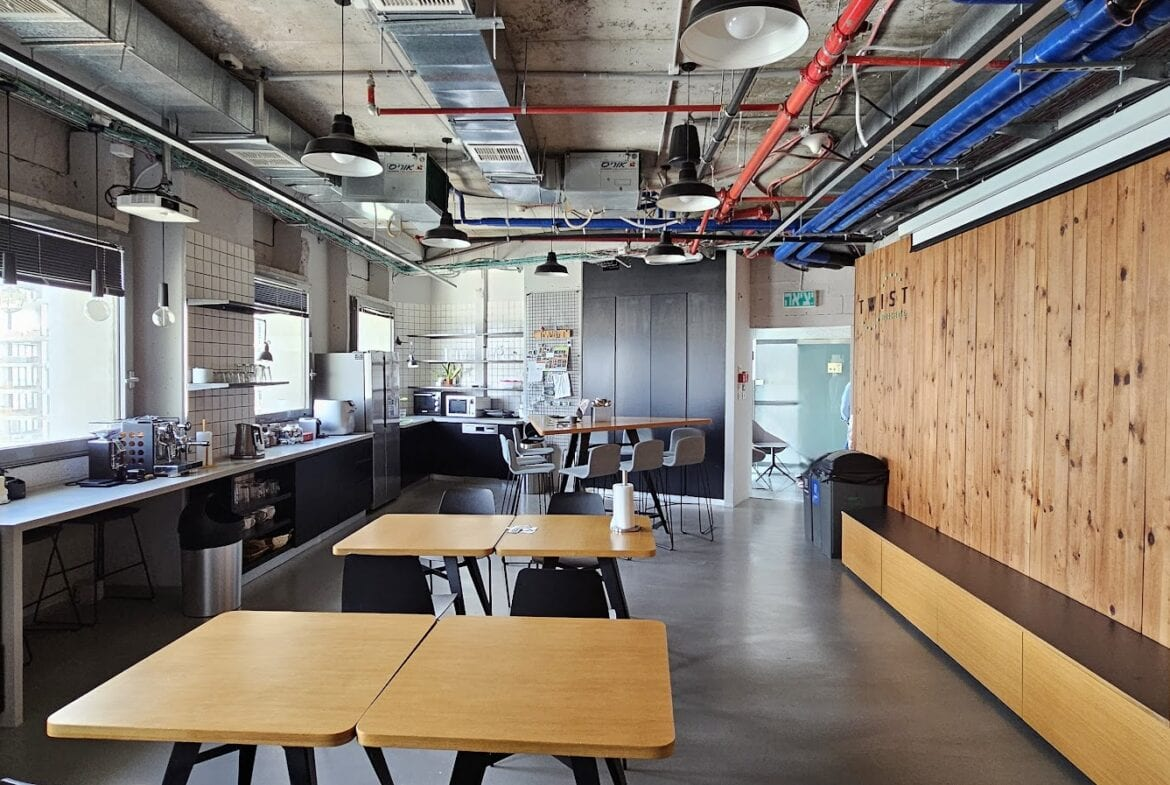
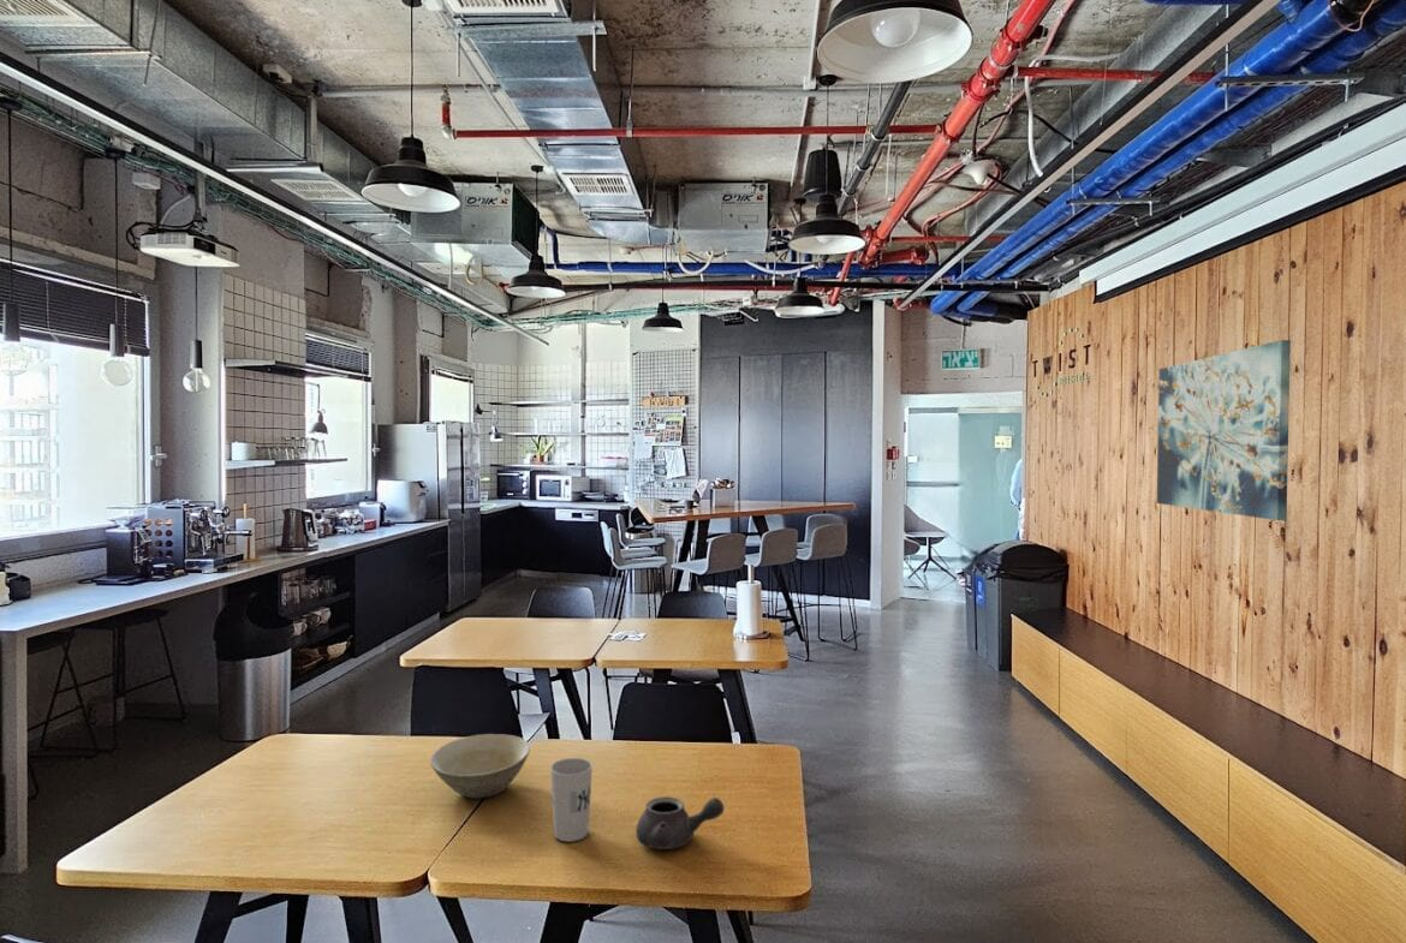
+ wall art [1156,339,1292,521]
+ cup [549,757,594,843]
+ teapot [635,795,725,851]
+ bowl [429,733,531,799]
